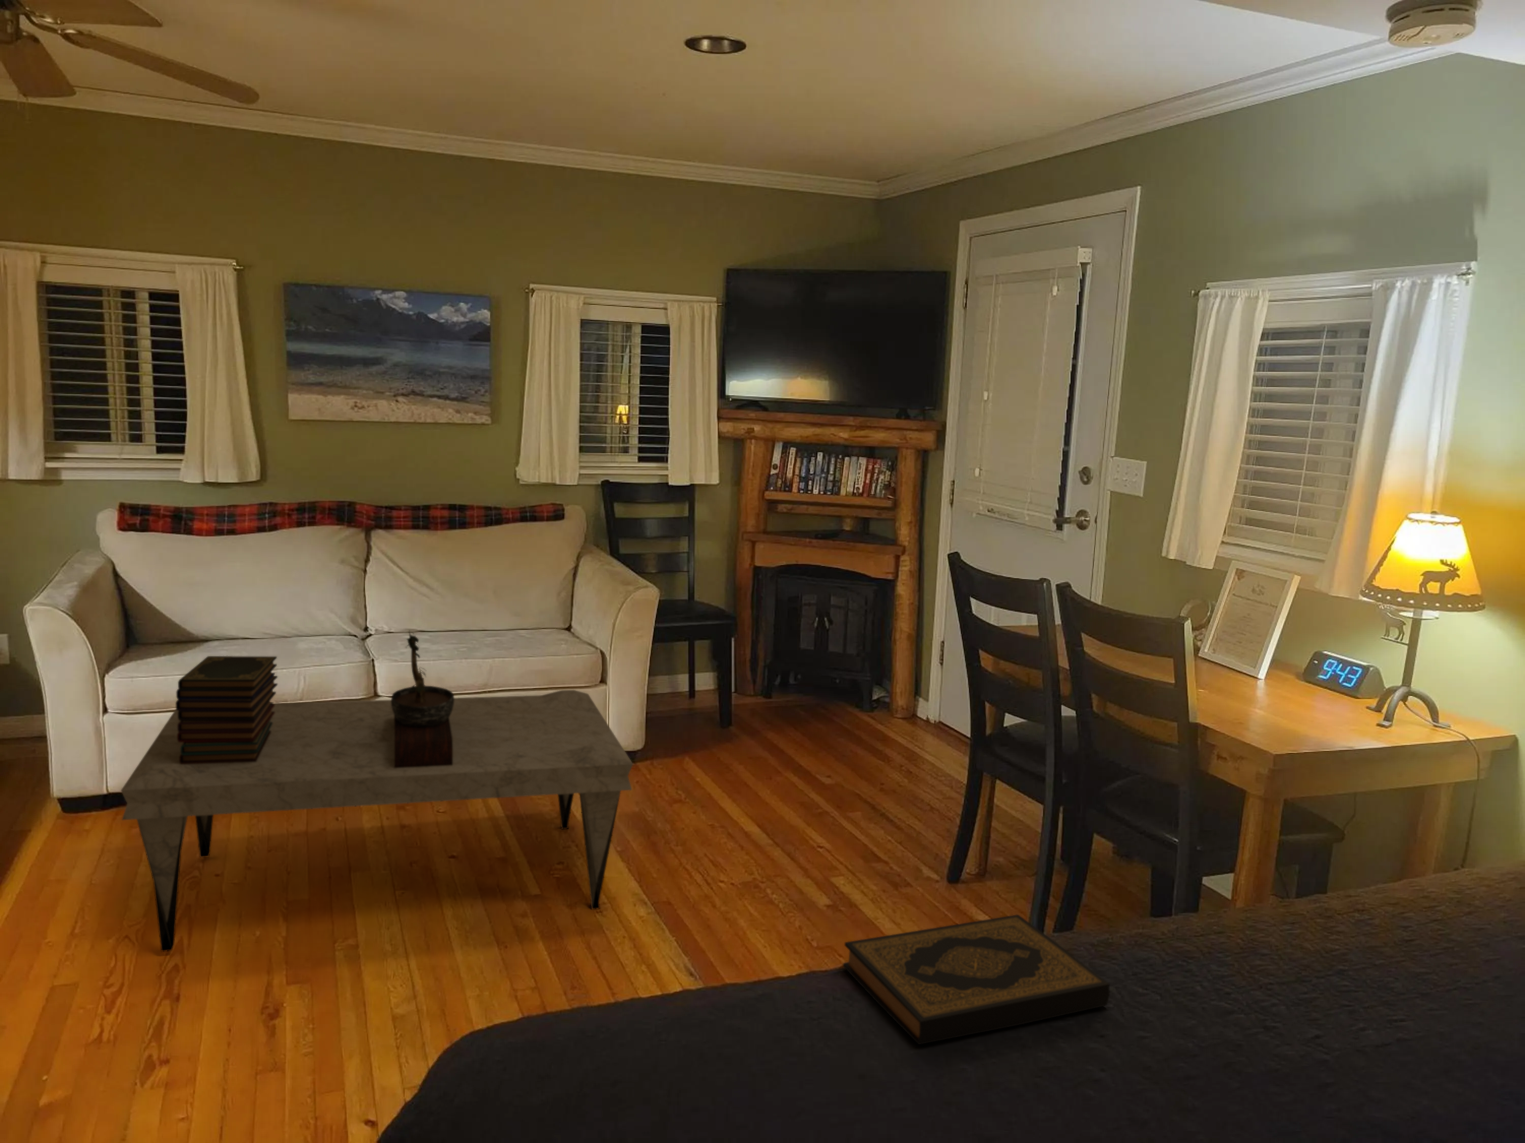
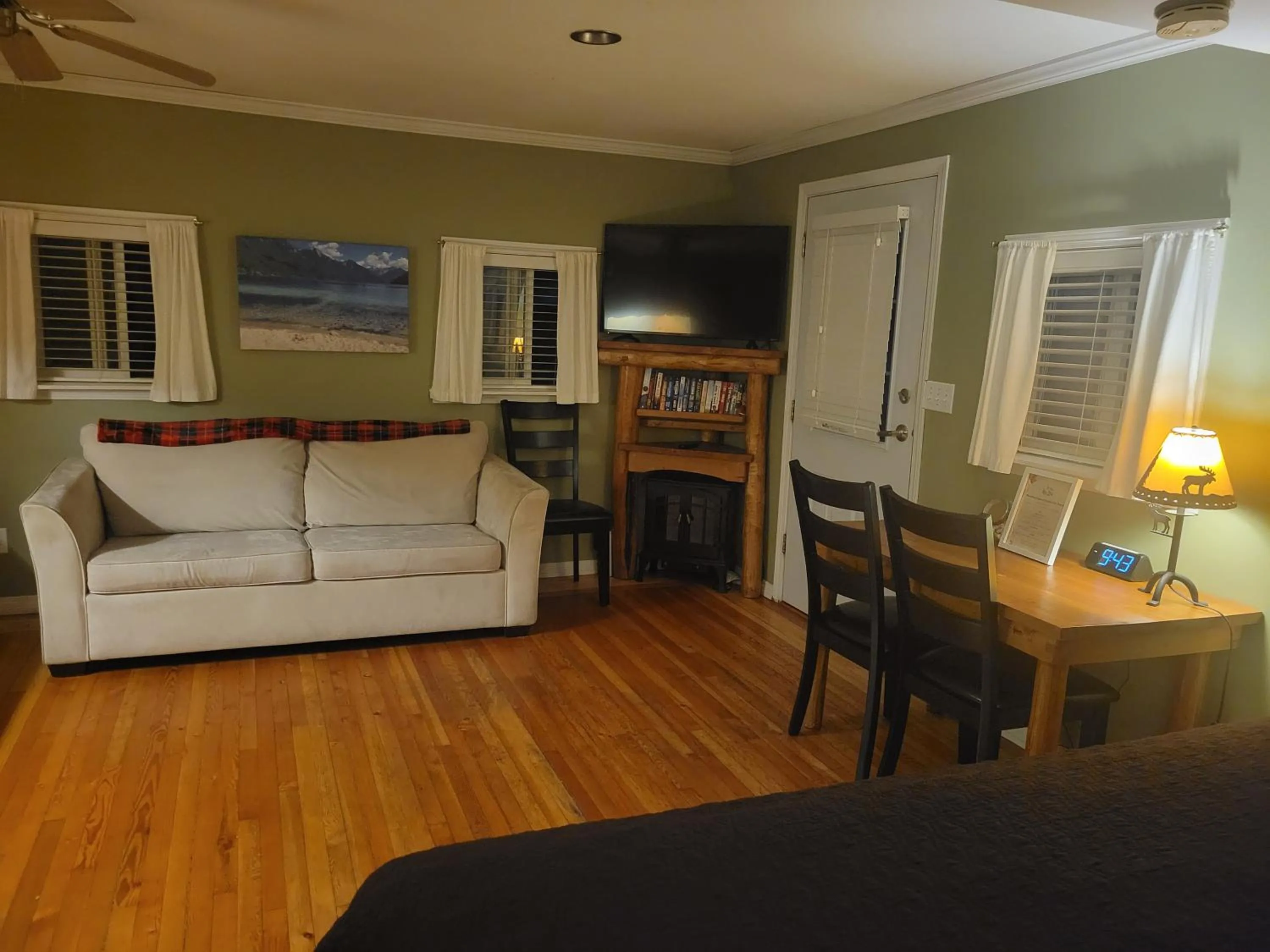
- book stack [175,656,279,765]
- hardback book [842,914,1110,1045]
- bonsai tree [390,630,454,768]
- coffee table [120,689,633,952]
